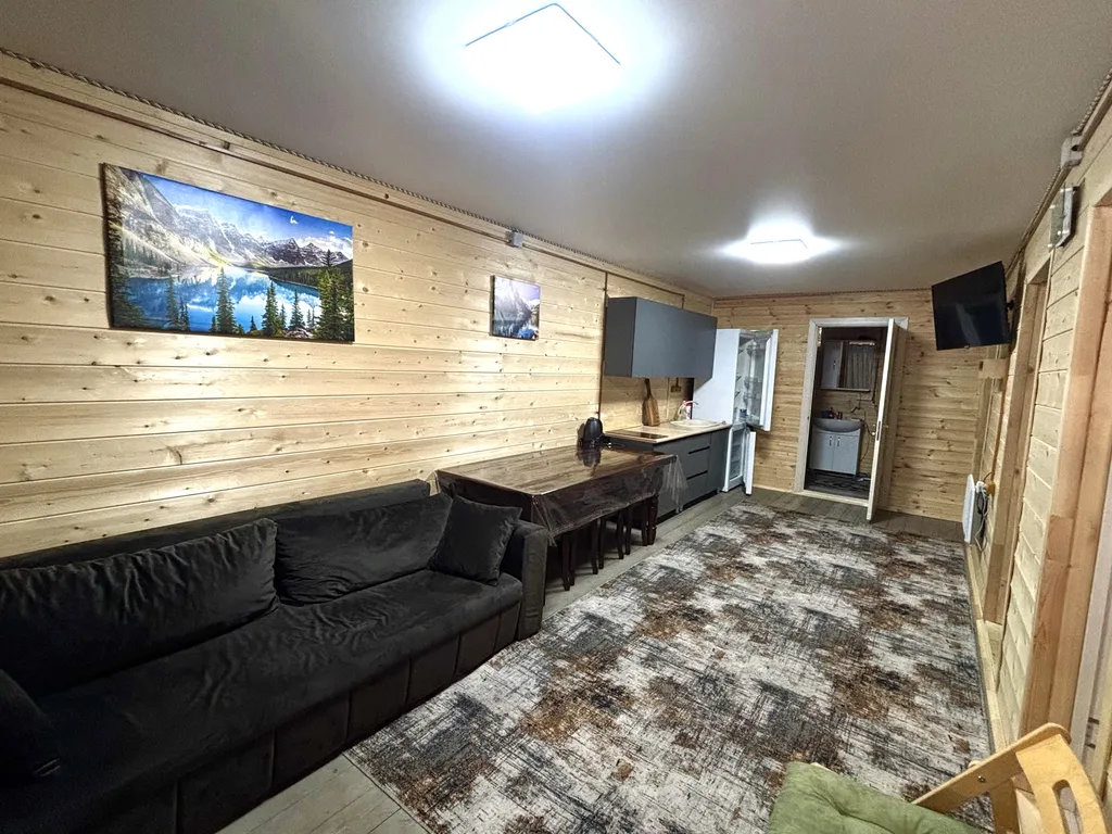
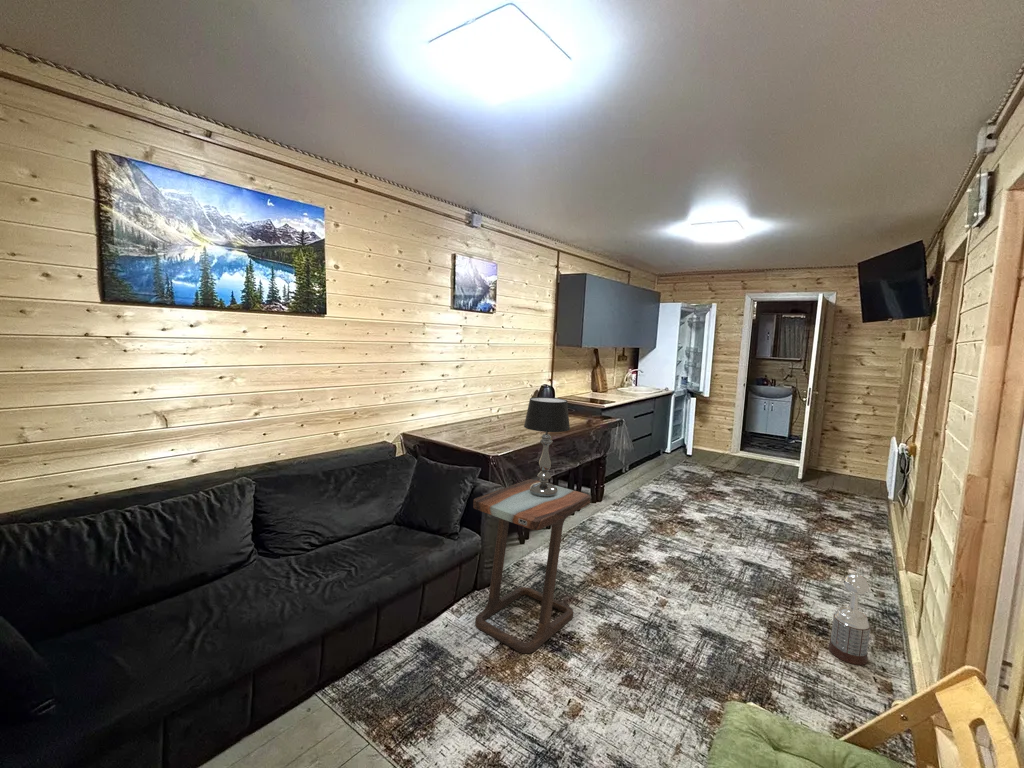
+ side table [472,478,591,654]
+ table lamp [523,396,571,497]
+ trophy [828,565,871,666]
